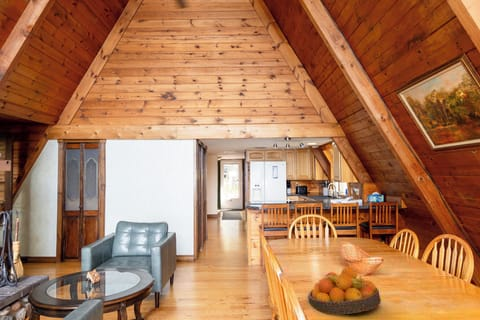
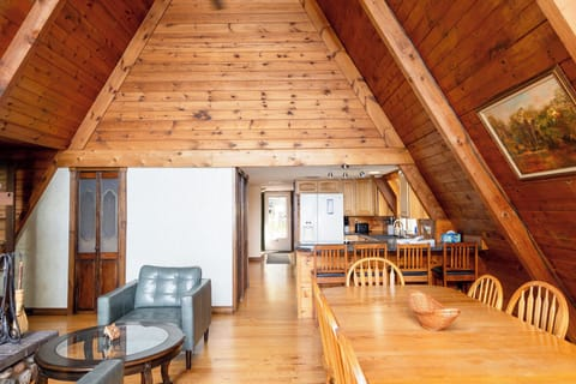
- fruit bowl [307,266,382,315]
